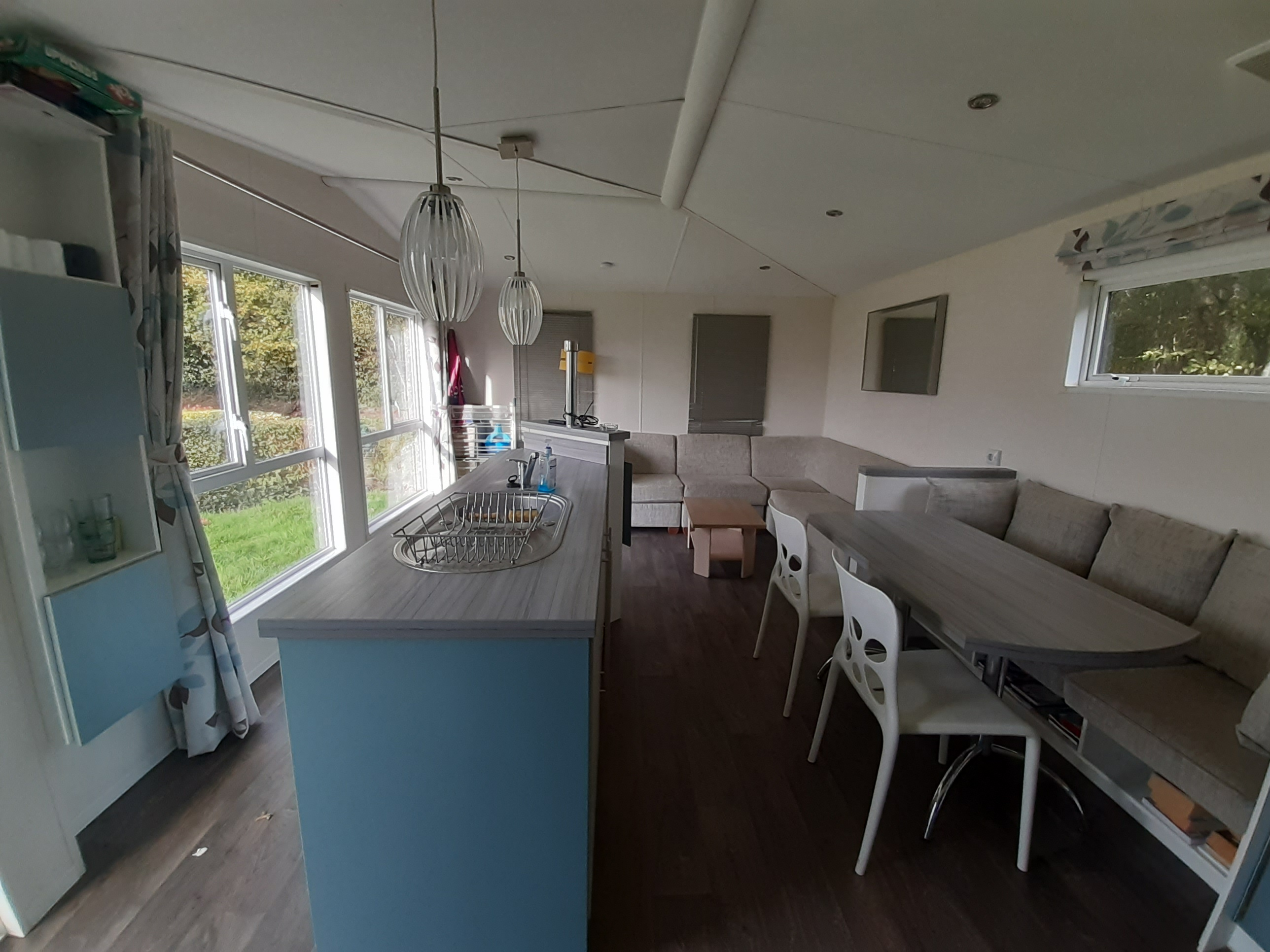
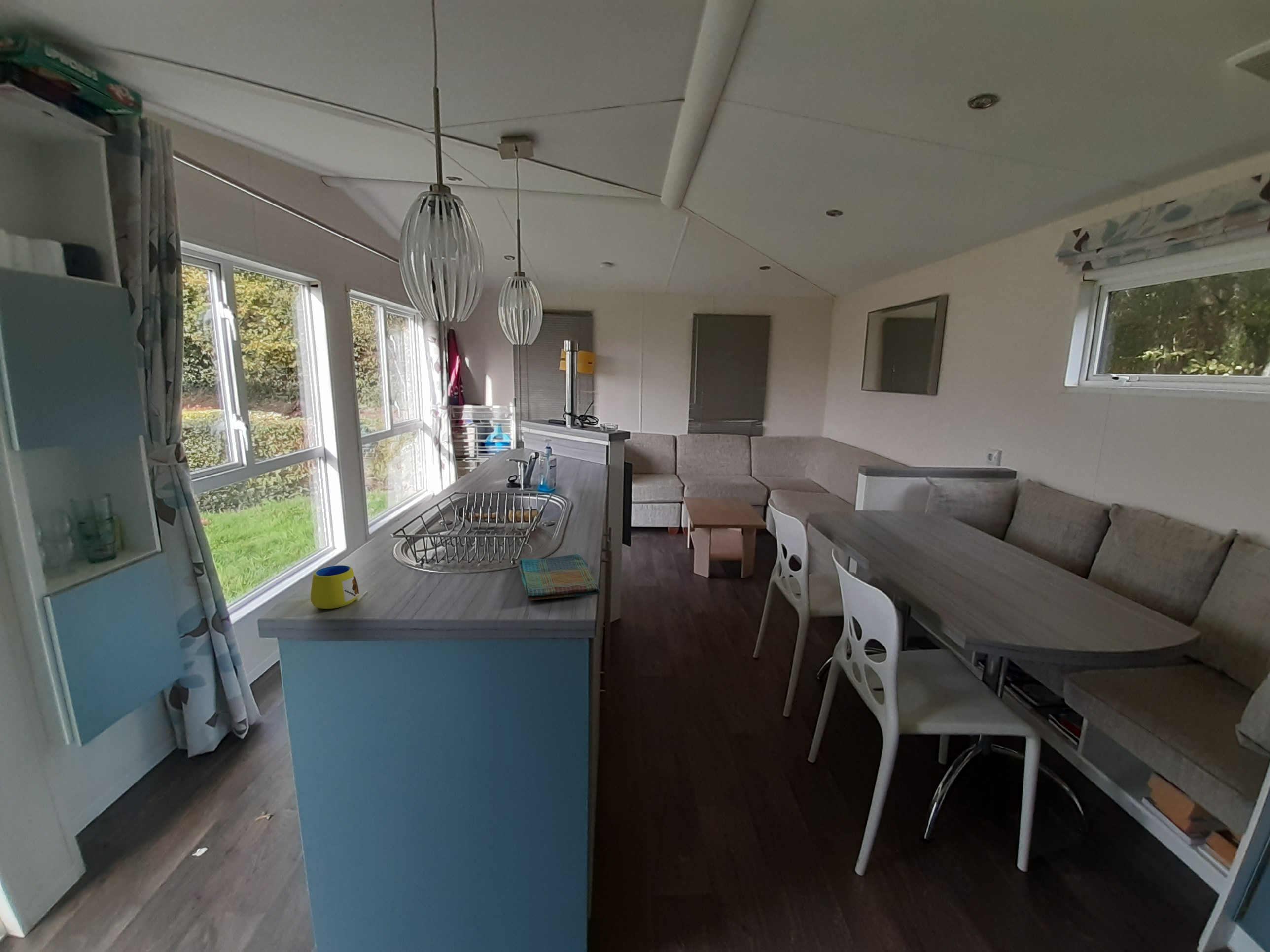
+ dish towel [518,554,600,601]
+ mug [310,565,367,610]
